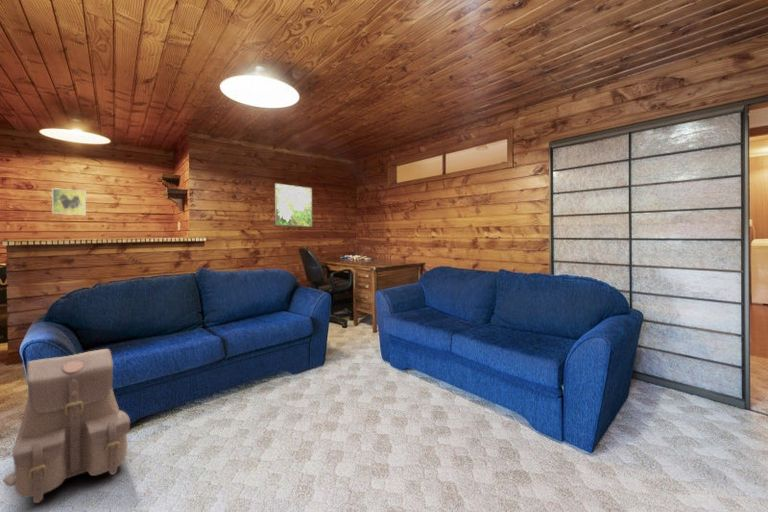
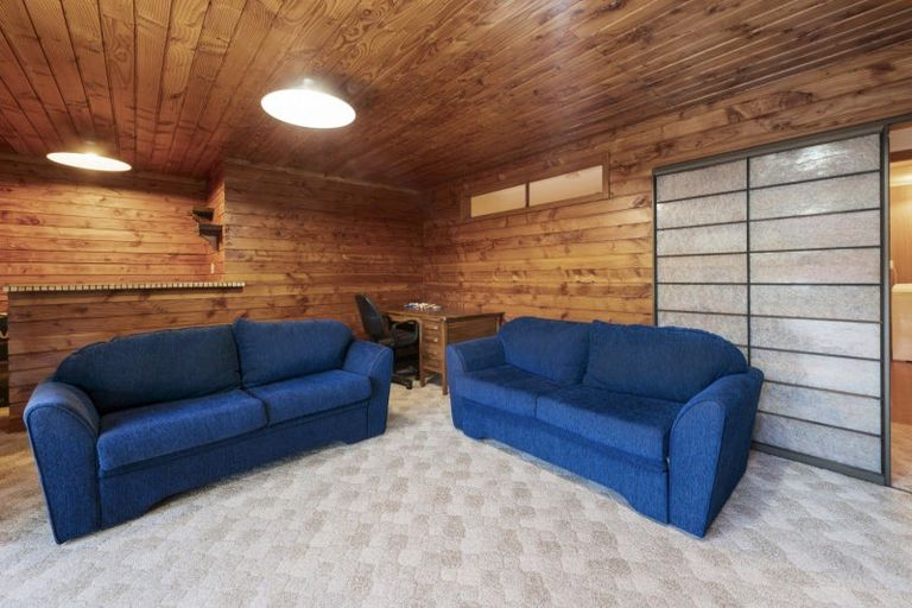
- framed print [51,187,87,216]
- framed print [274,182,313,228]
- backpack [2,348,131,504]
